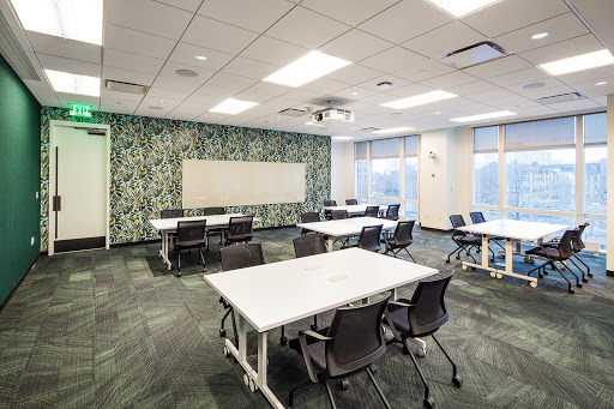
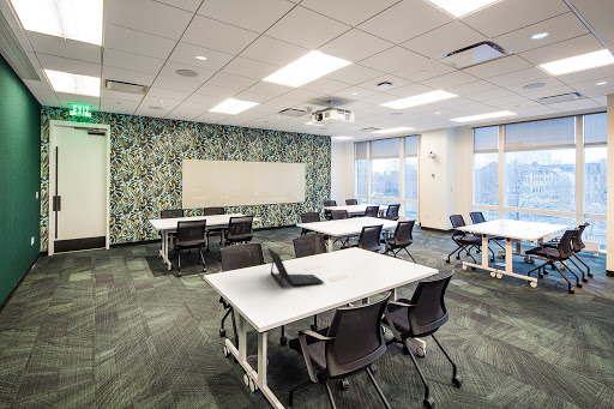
+ laptop [266,247,325,287]
